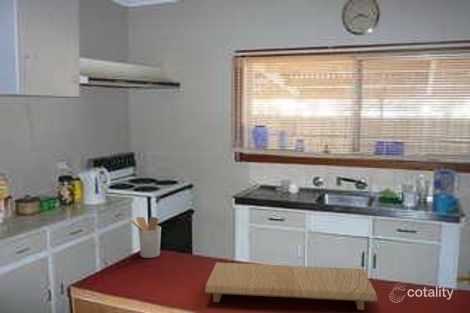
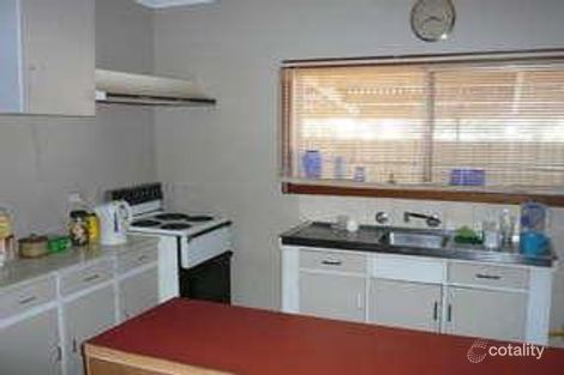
- cutting board [204,262,379,311]
- utensil holder [127,216,162,259]
